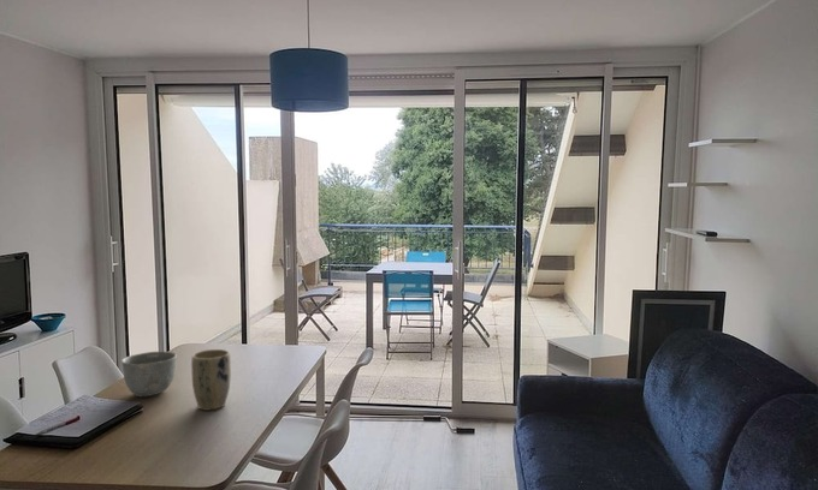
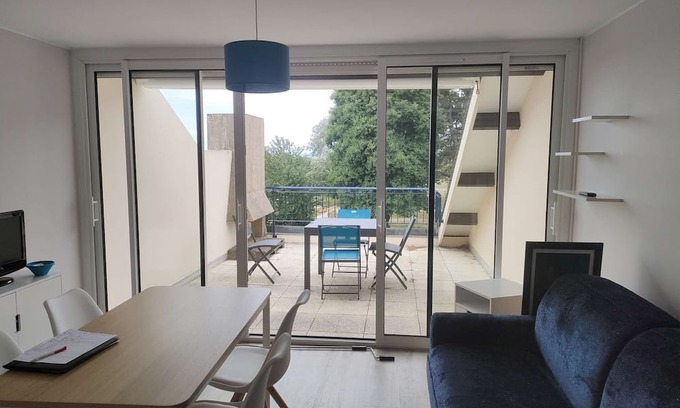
- bowl [120,351,178,398]
- plant pot [190,348,232,412]
